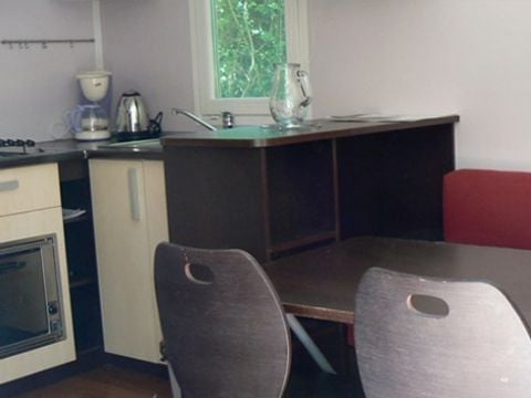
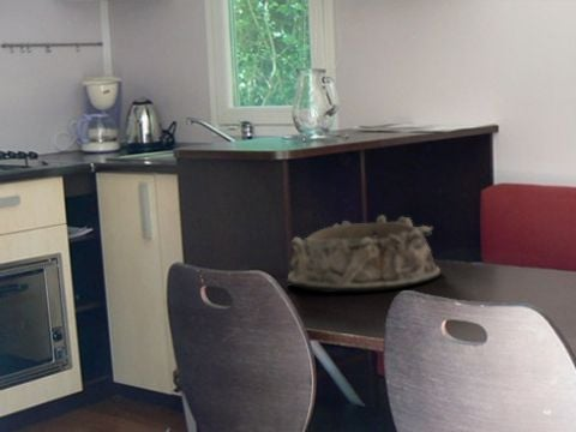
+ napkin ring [287,215,442,293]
